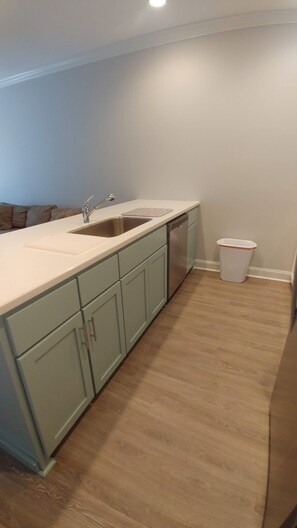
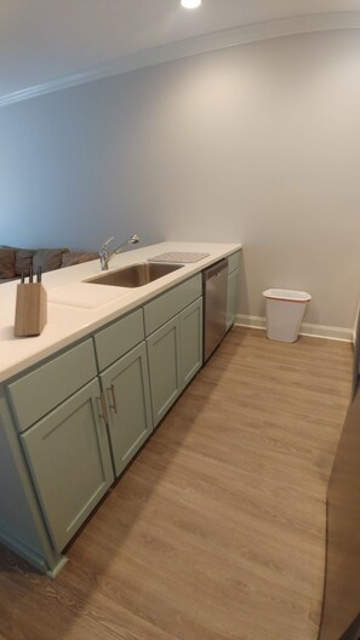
+ knife block [12,264,48,338]
